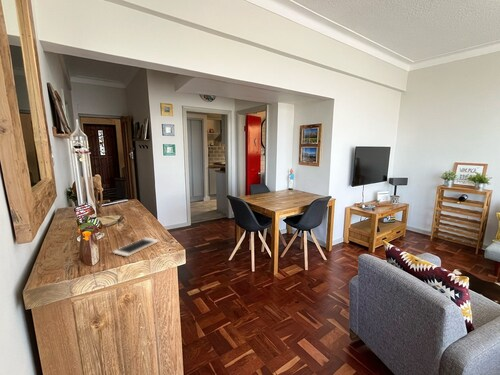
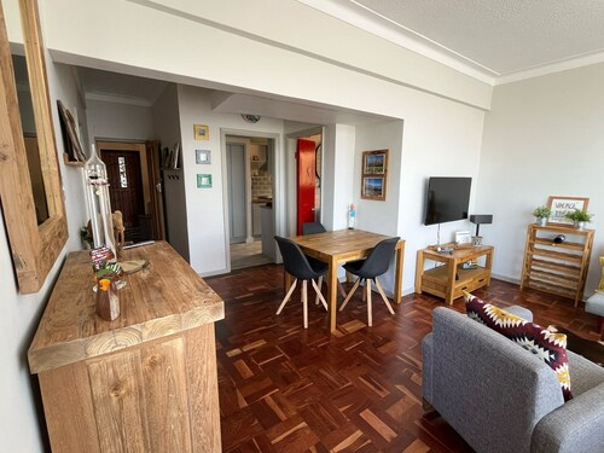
- cell phone [112,237,160,258]
